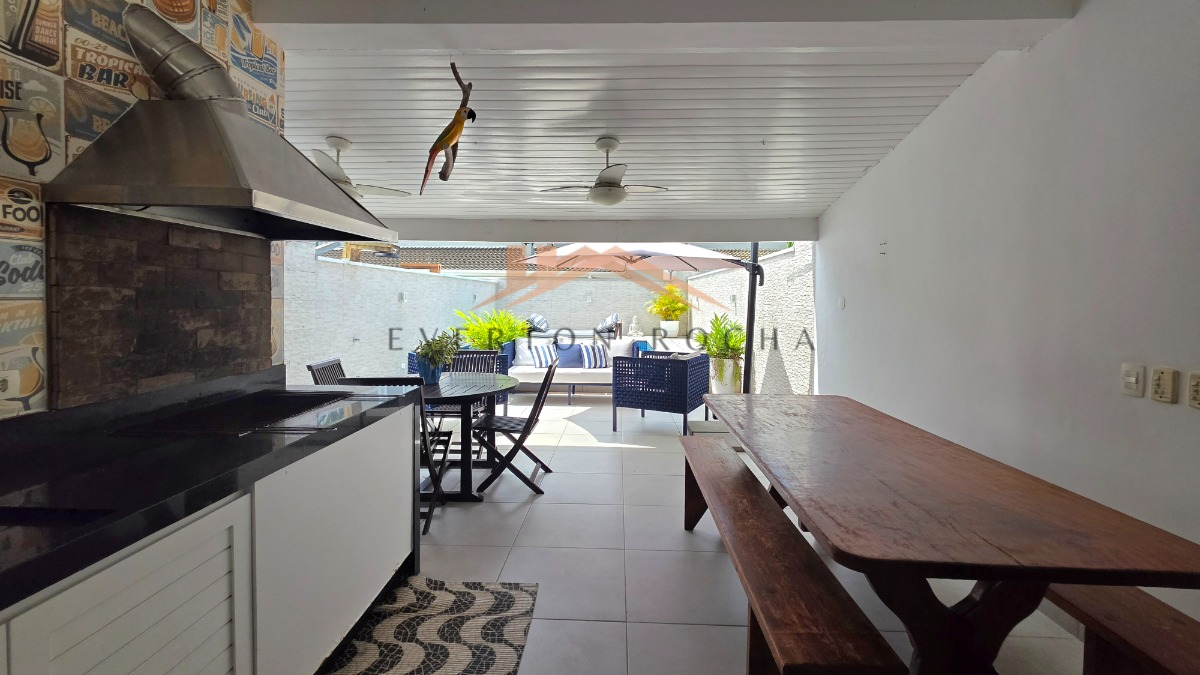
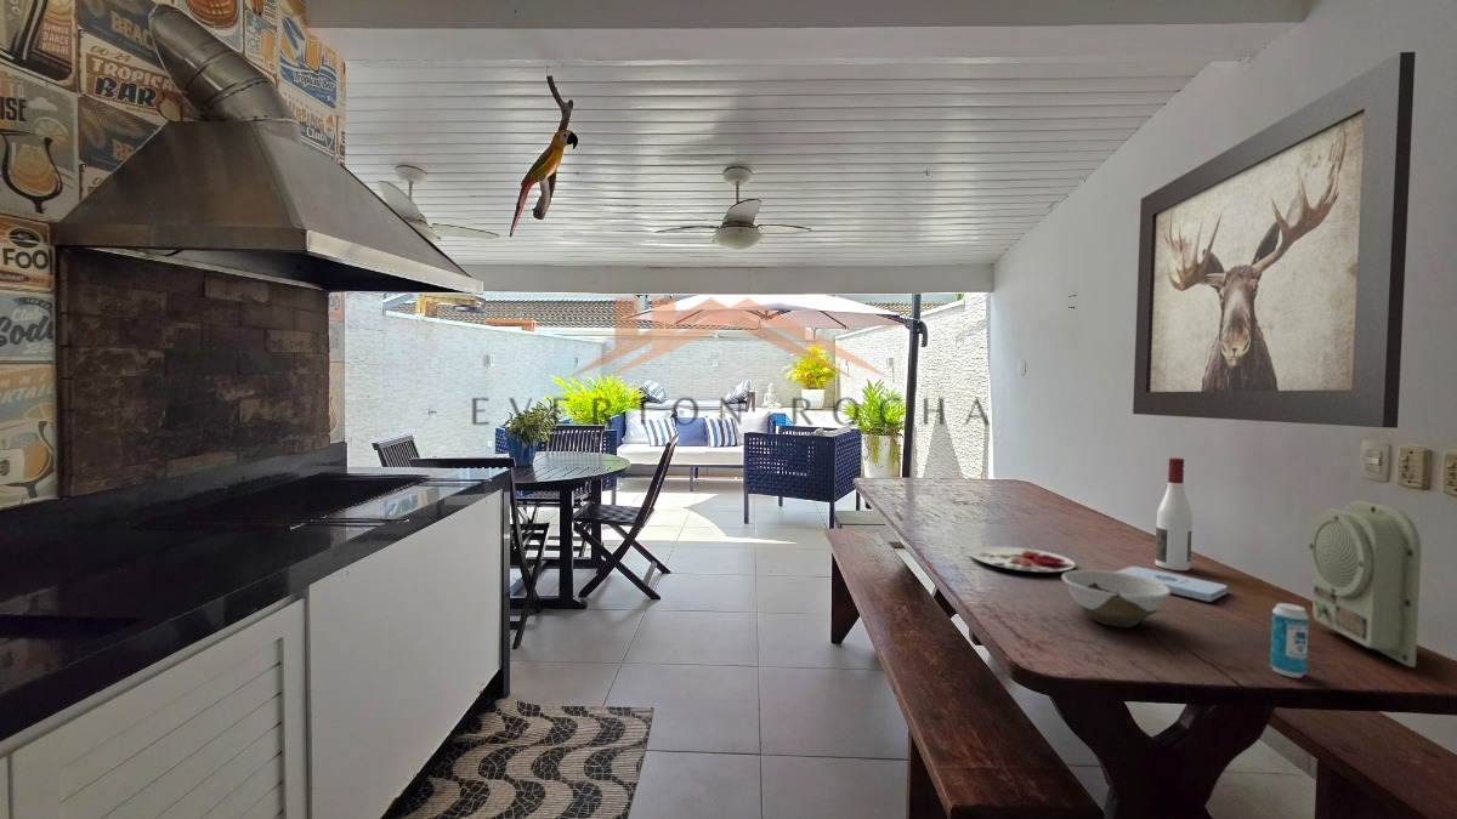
+ beverage can [1269,602,1310,679]
+ plate [968,545,1077,574]
+ radio receiver [1308,500,1422,669]
+ bowl [1060,569,1172,629]
+ notepad [1115,565,1229,603]
+ wall art [1132,51,1417,430]
+ alcohol [1153,457,1194,571]
